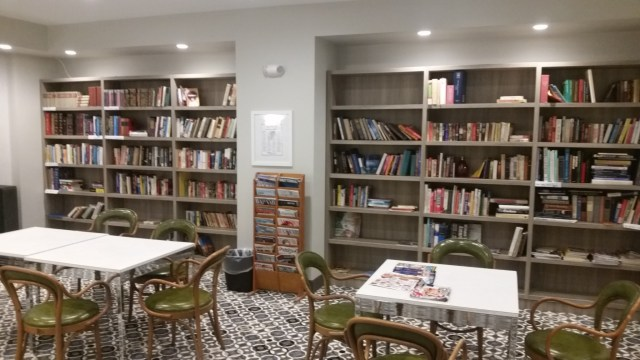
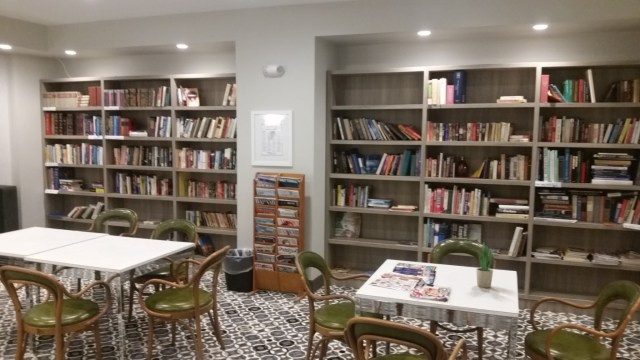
+ potted plant [475,243,498,289]
